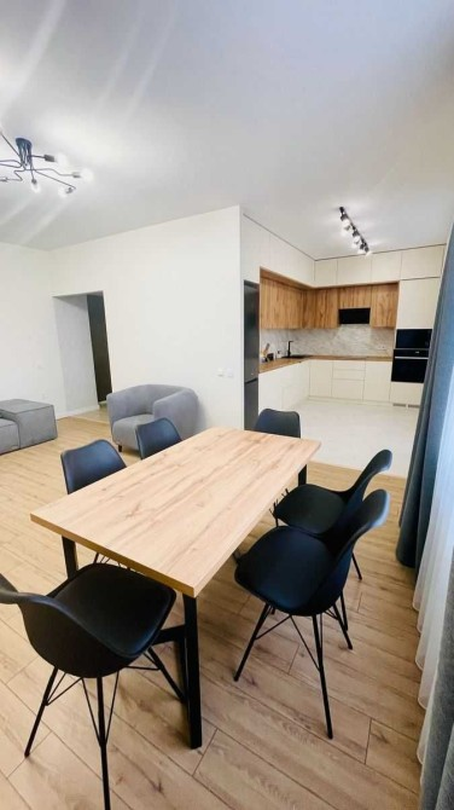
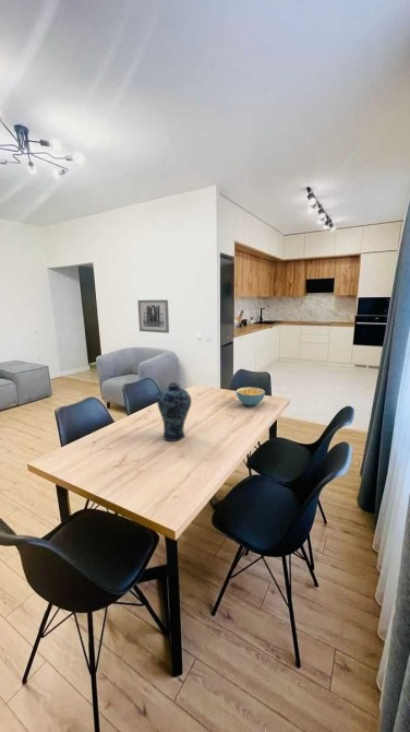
+ cereal bowl [236,386,266,406]
+ wall art [137,299,170,334]
+ vase [156,381,192,442]
